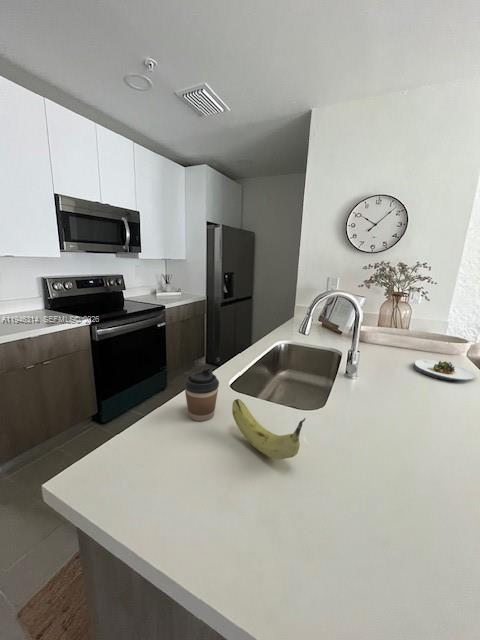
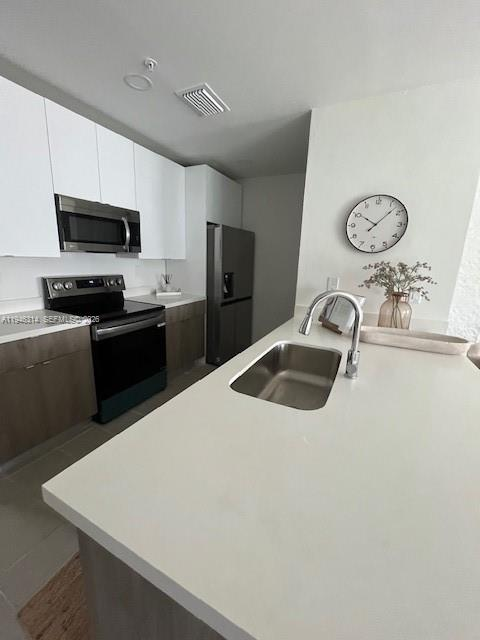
- coffee cup [183,368,220,422]
- salad plate [413,359,478,382]
- fruit [231,398,306,460]
